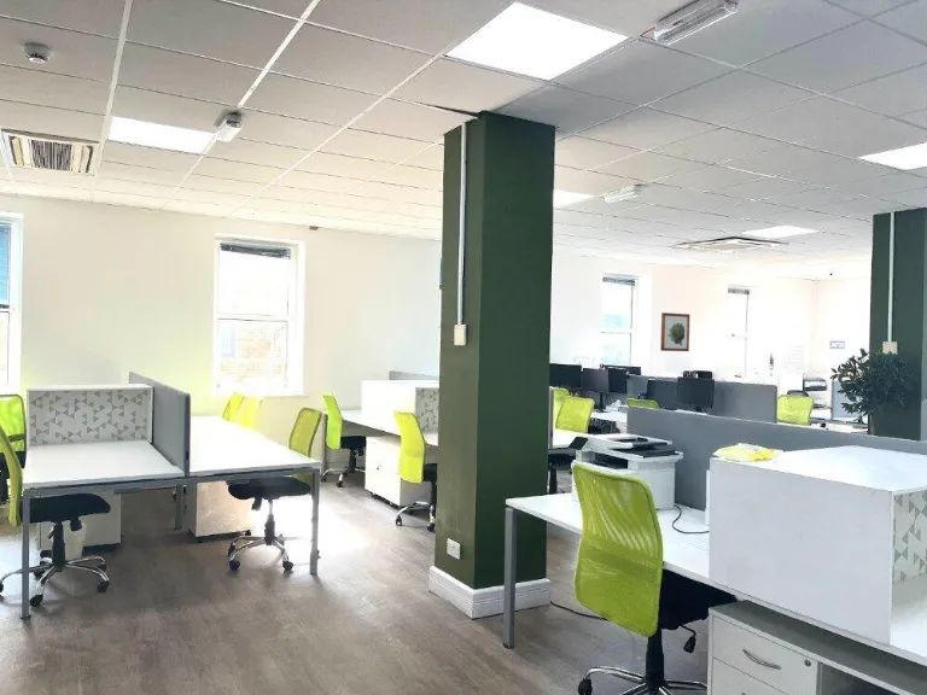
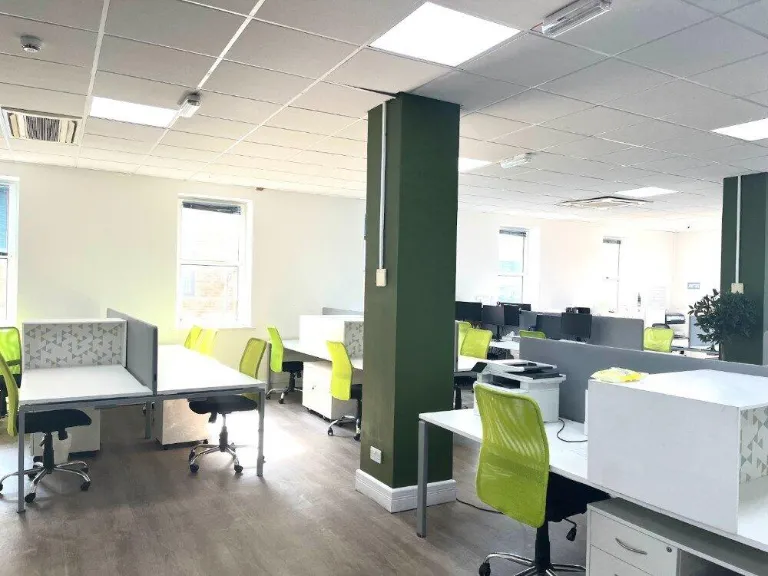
- wall art [659,311,690,352]
